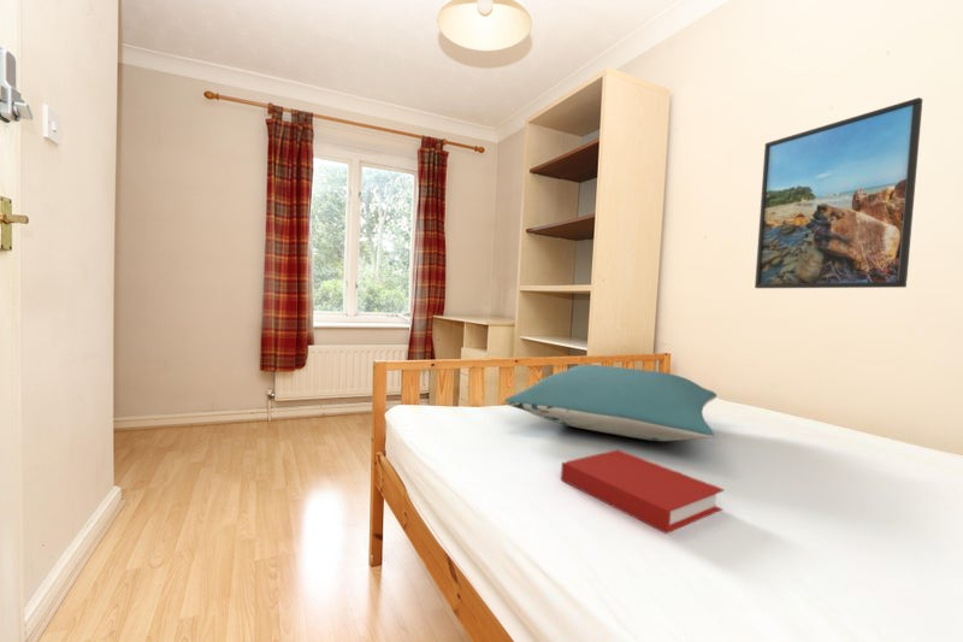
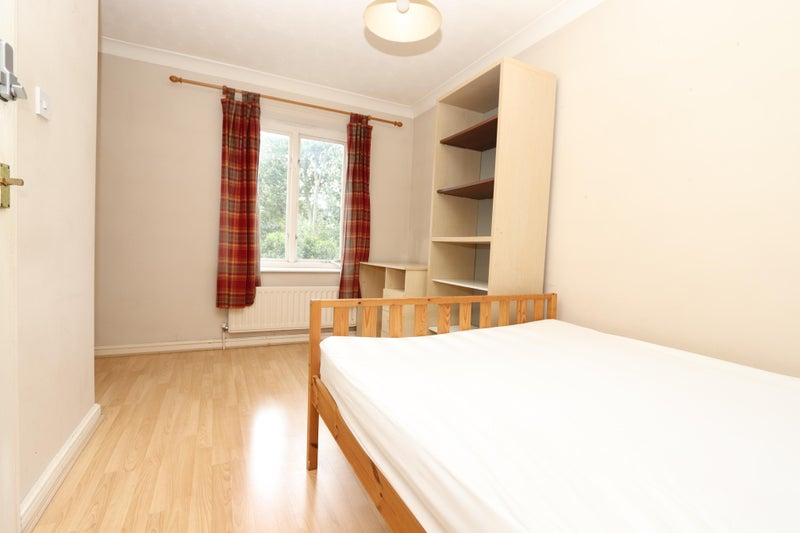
- book [560,449,726,535]
- pillow [503,364,717,442]
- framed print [754,96,923,289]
